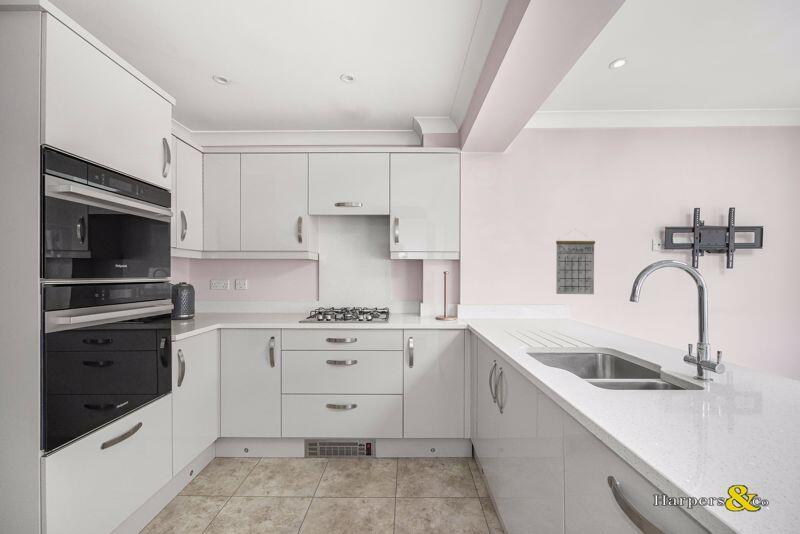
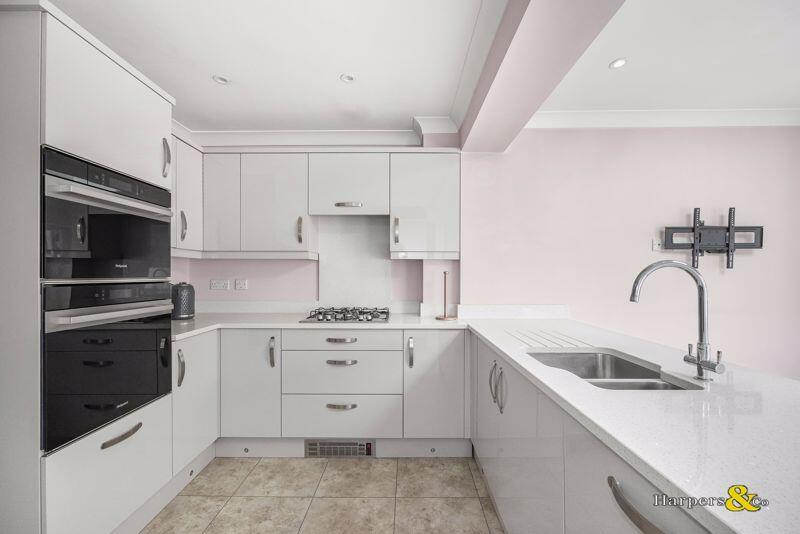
- calendar [555,228,596,295]
